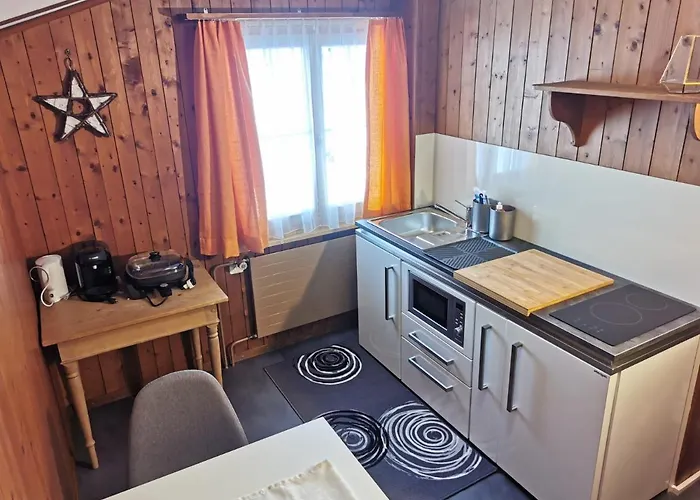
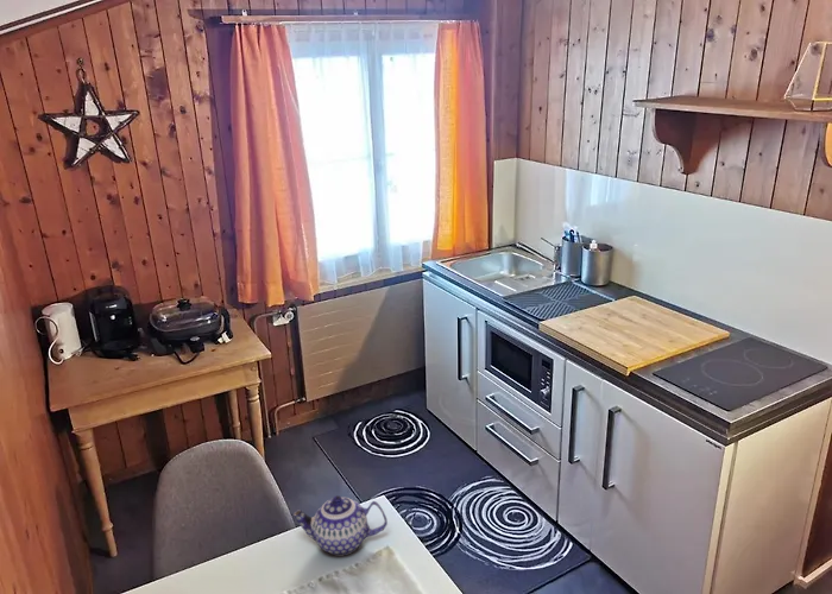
+ teapot [292,494,389,556]
